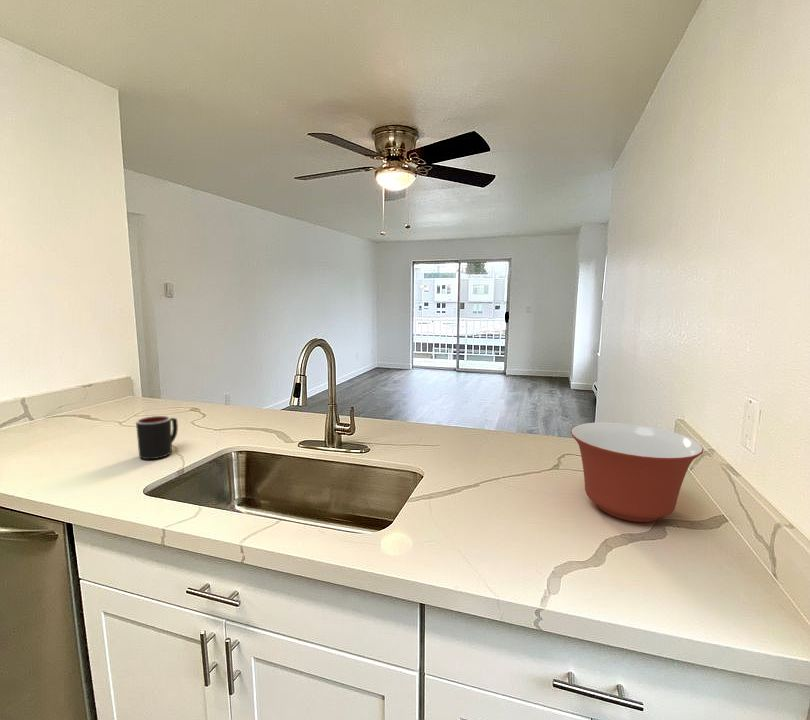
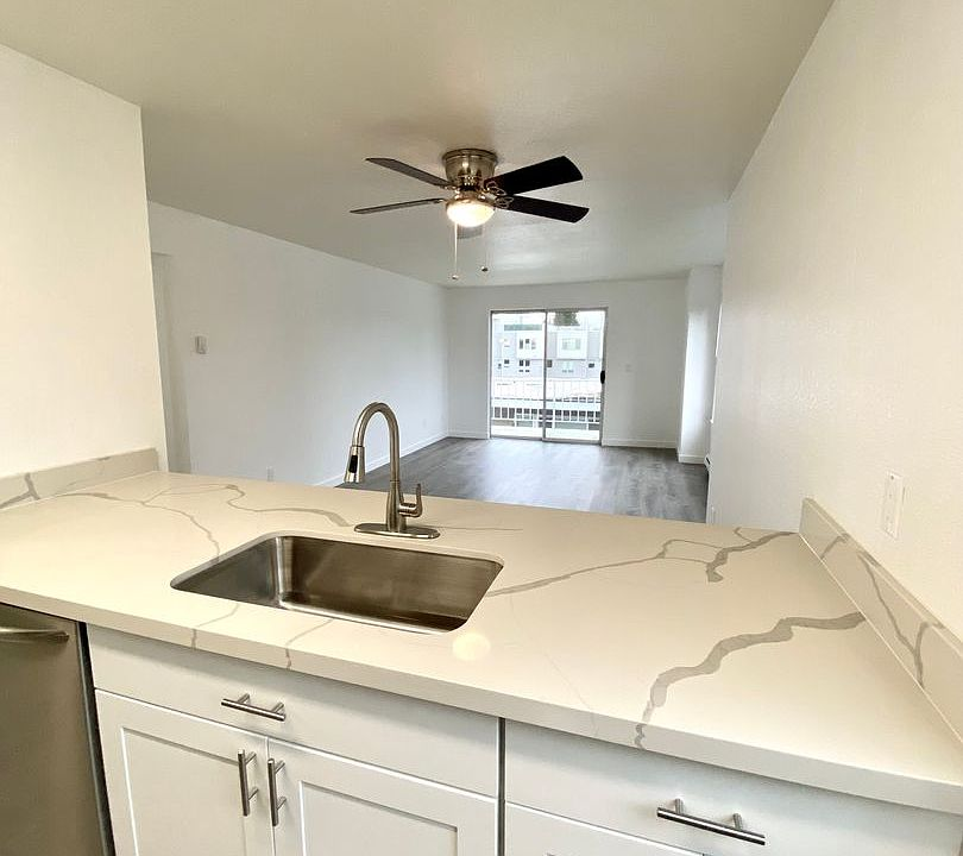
- mug [135,415,179,460]
- mixing bowl [570,421,705,523]
